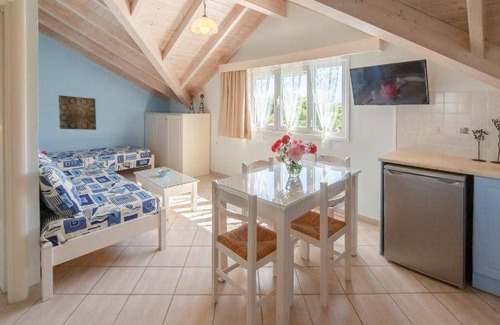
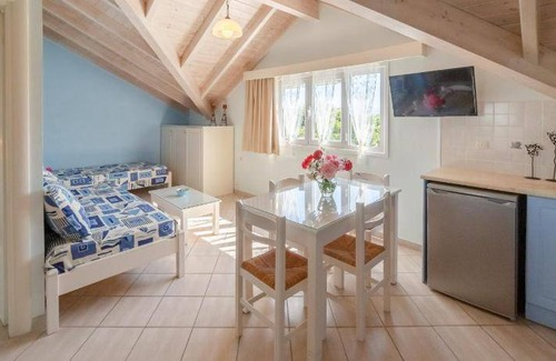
- wall art [58,94,97,131]
